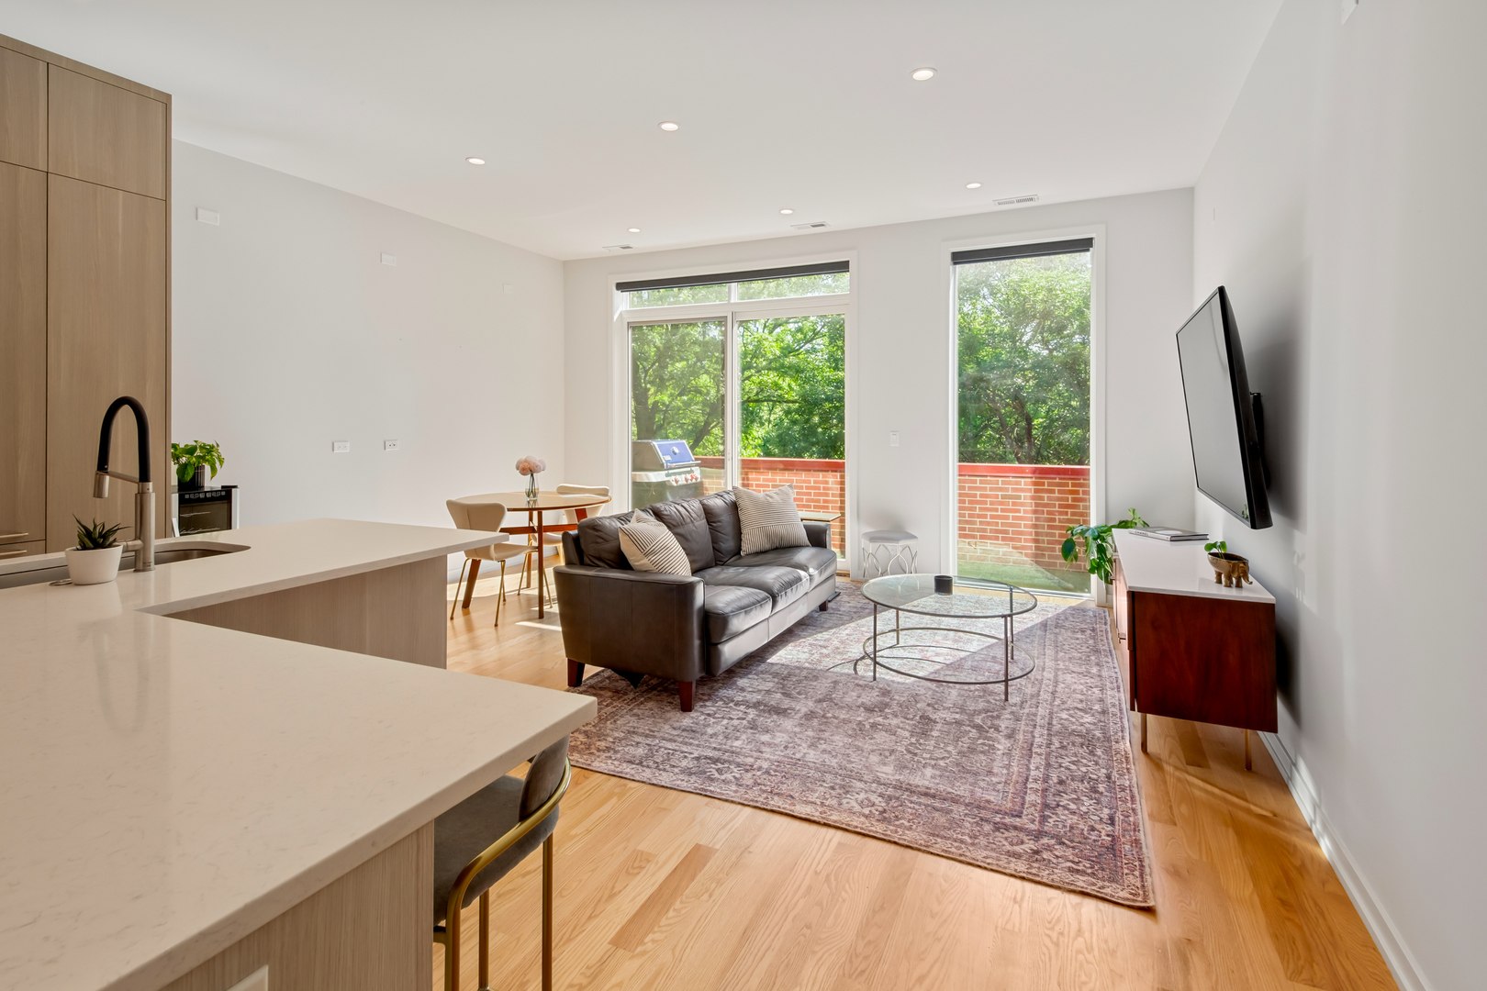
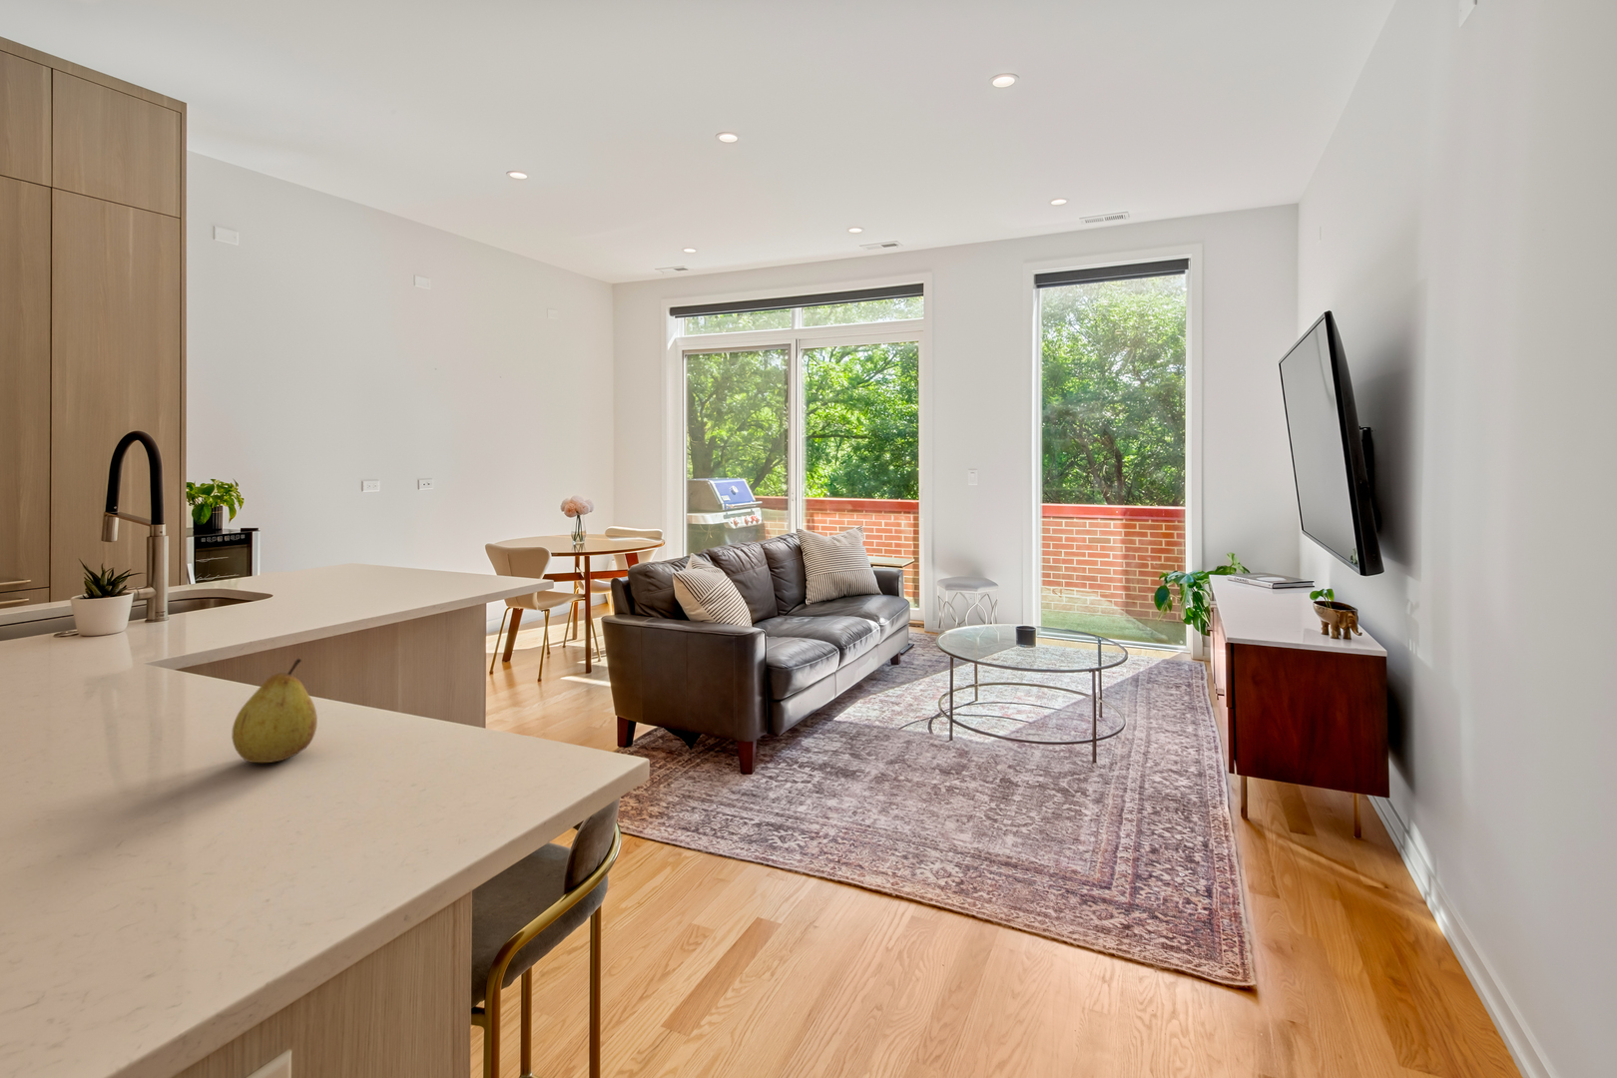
+ fruit [231,658,319,764]
